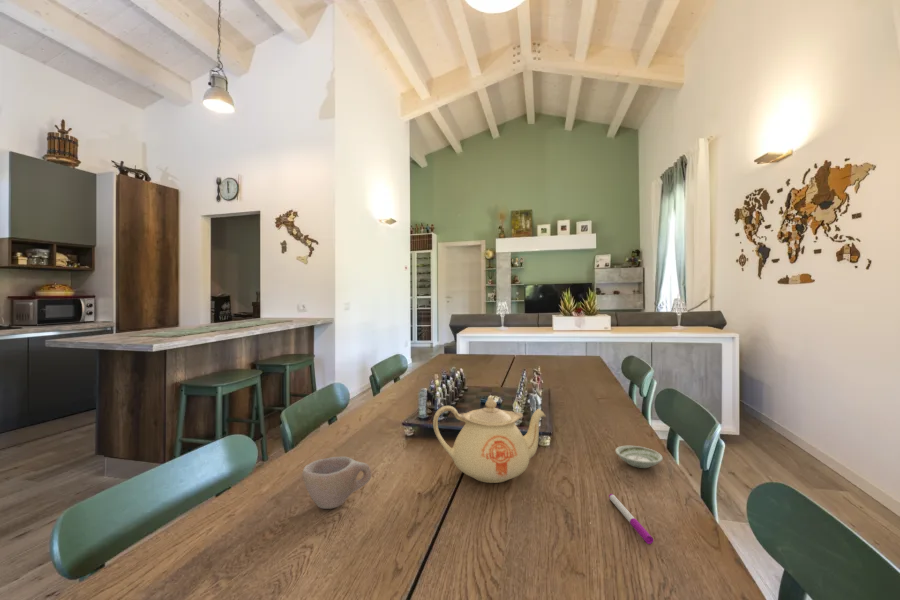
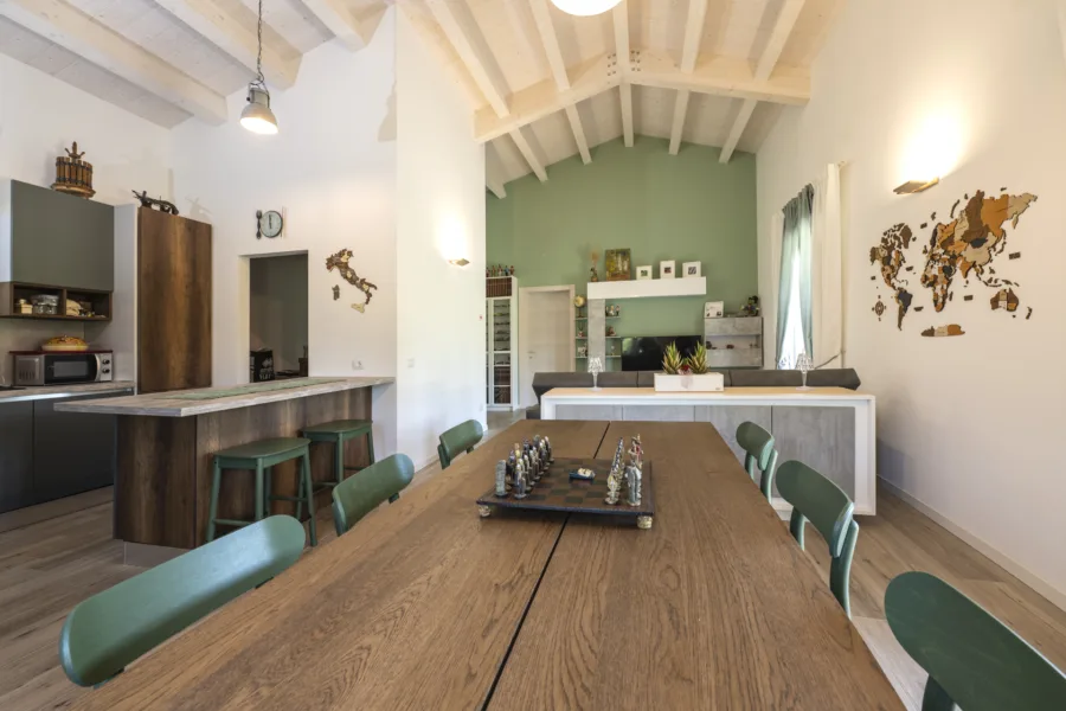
- cup [301,456,372,510]
- saucer [614,445,664,469]
- pen [608,493,654,545]
- teapot [432,396,547,484]
